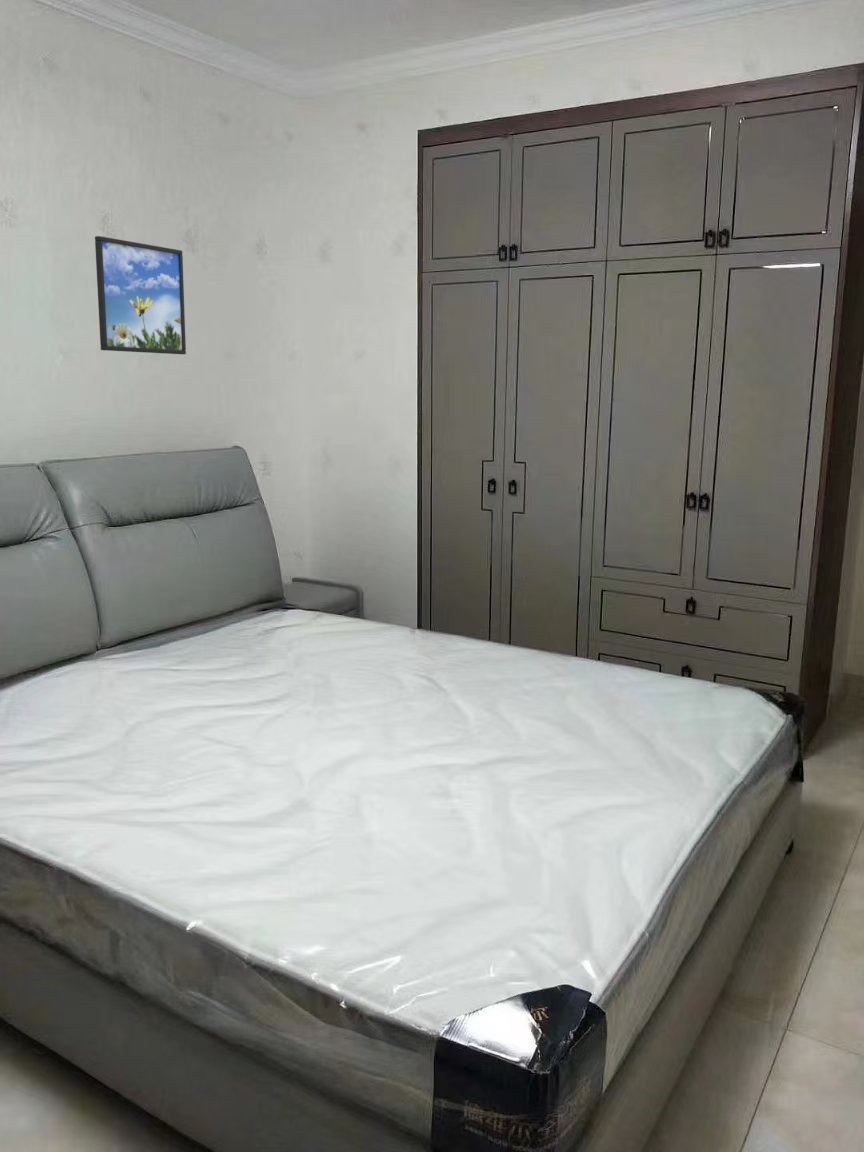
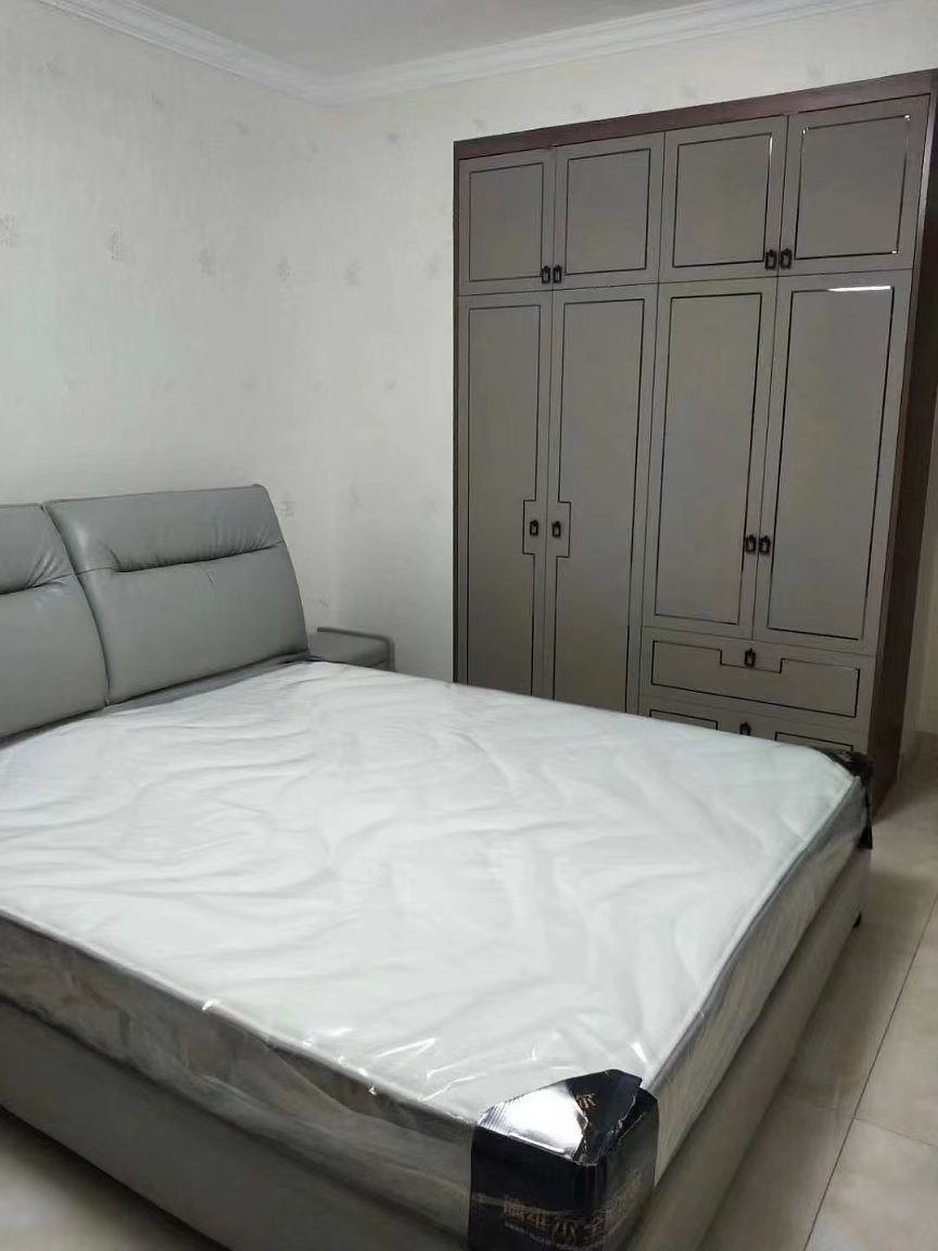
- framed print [94,235,187,355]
